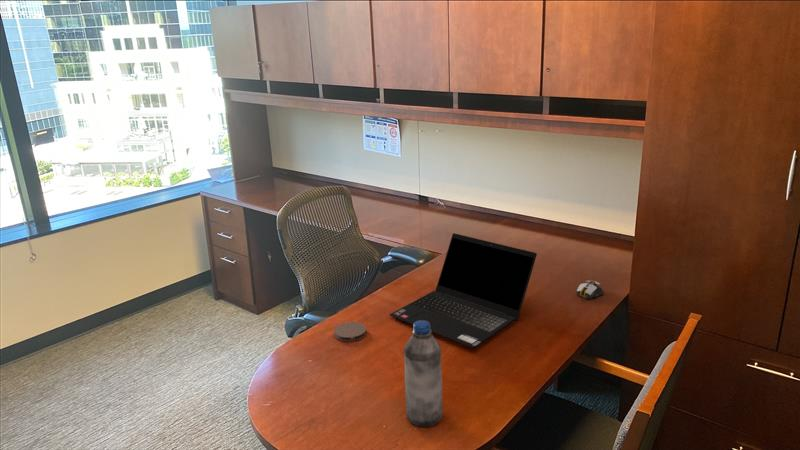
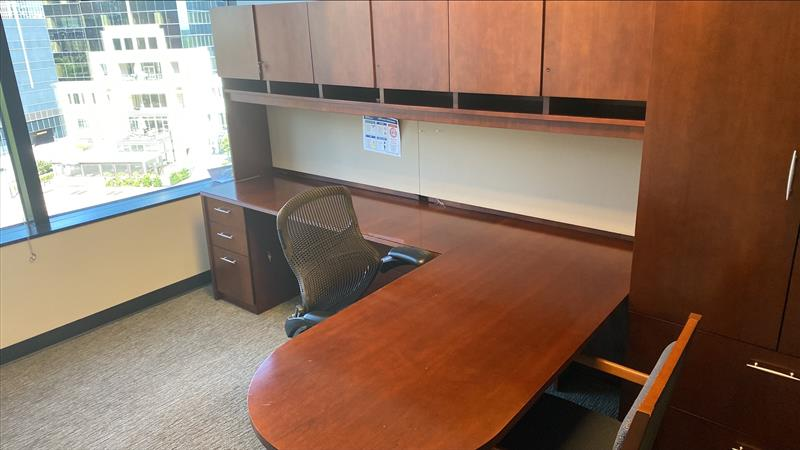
- laptop computer [388,232,538,349]
- coaster [333,321,367,342]
- water bottle [403,320,443,428]
- computer mouse [575,280,605,302]
